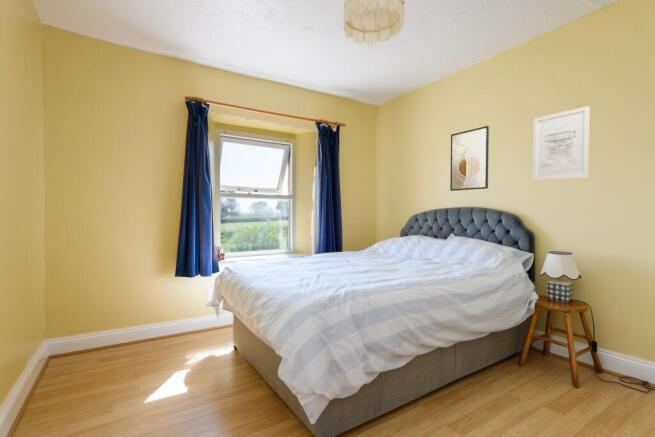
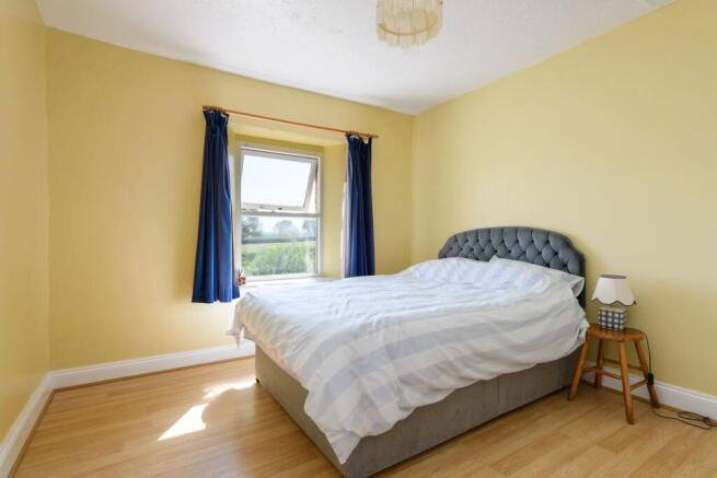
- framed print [449,125,490,192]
- wall art [532,105,591,182]
